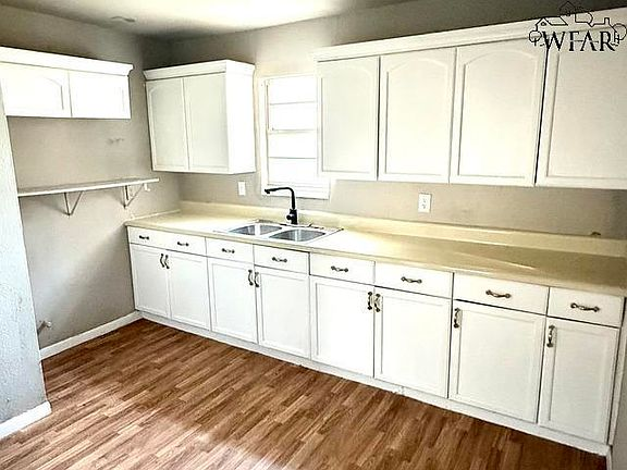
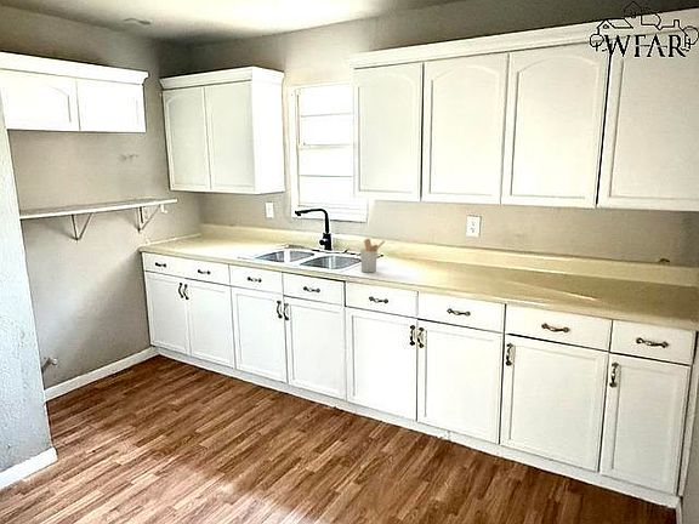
+ utensil holder [359,238,386,273]
